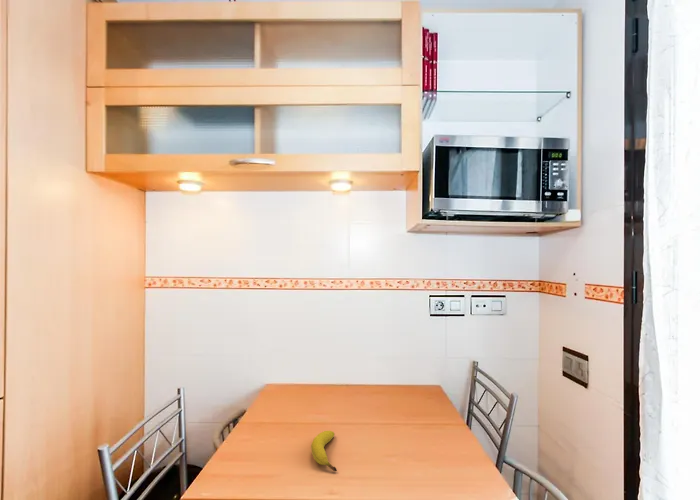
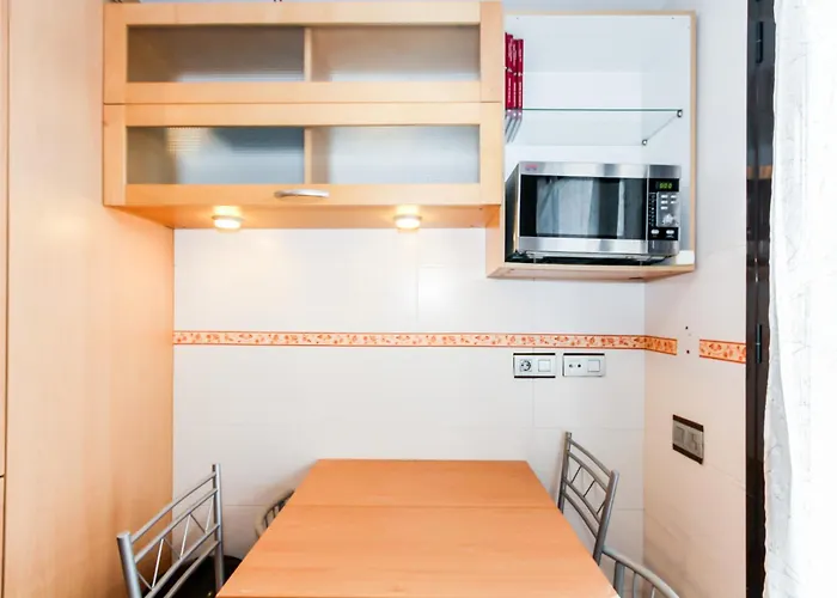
- fruit [310,430,338,472]
